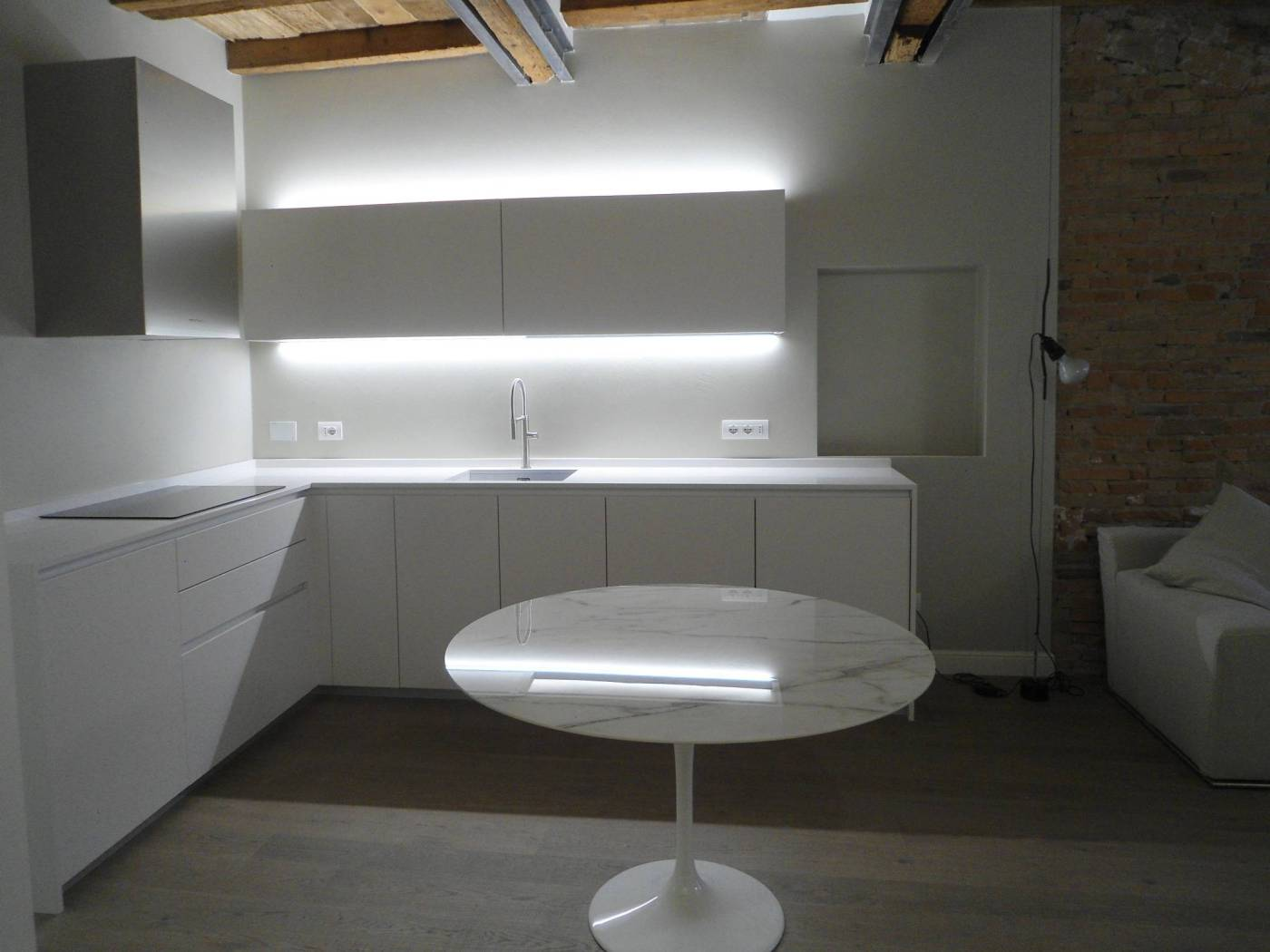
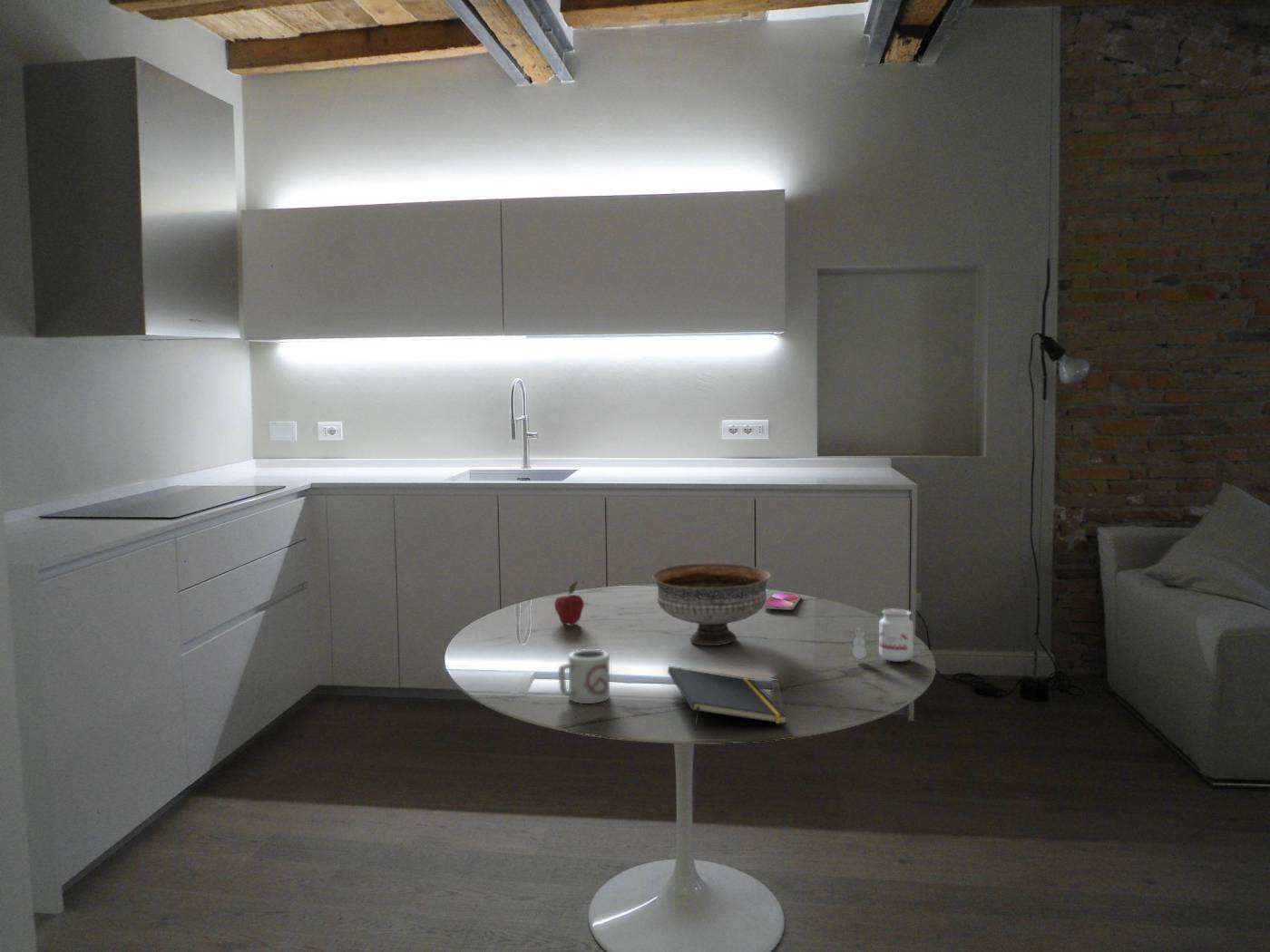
+ fruit [553,580,585,626]
+ candle [851,608,914,663]
+ cup [558,648,611,704]
+ notepad [667,665,789,732]
+ smartphone [763,592,802,610]
+ bowl [651,563,772,646]
